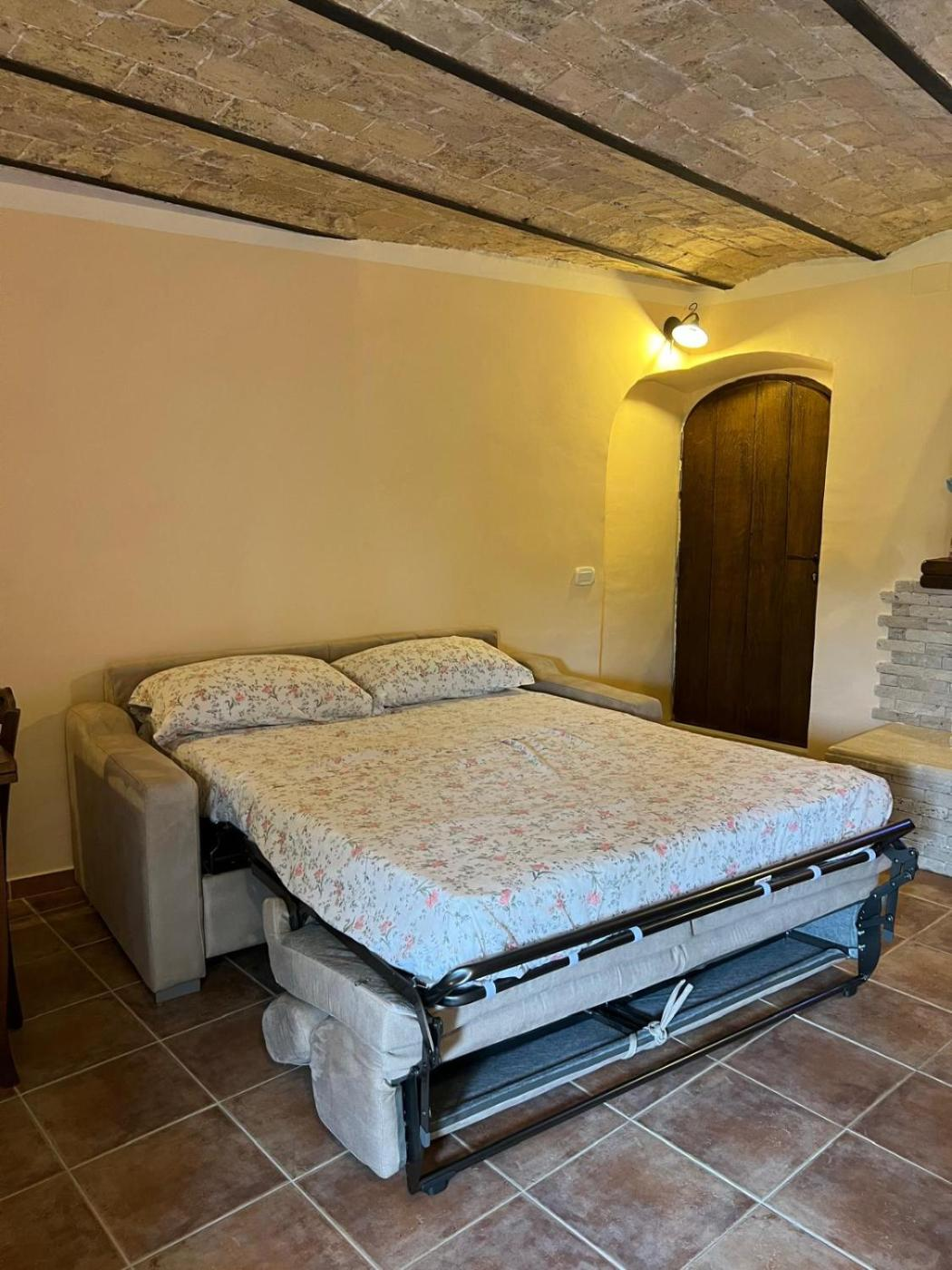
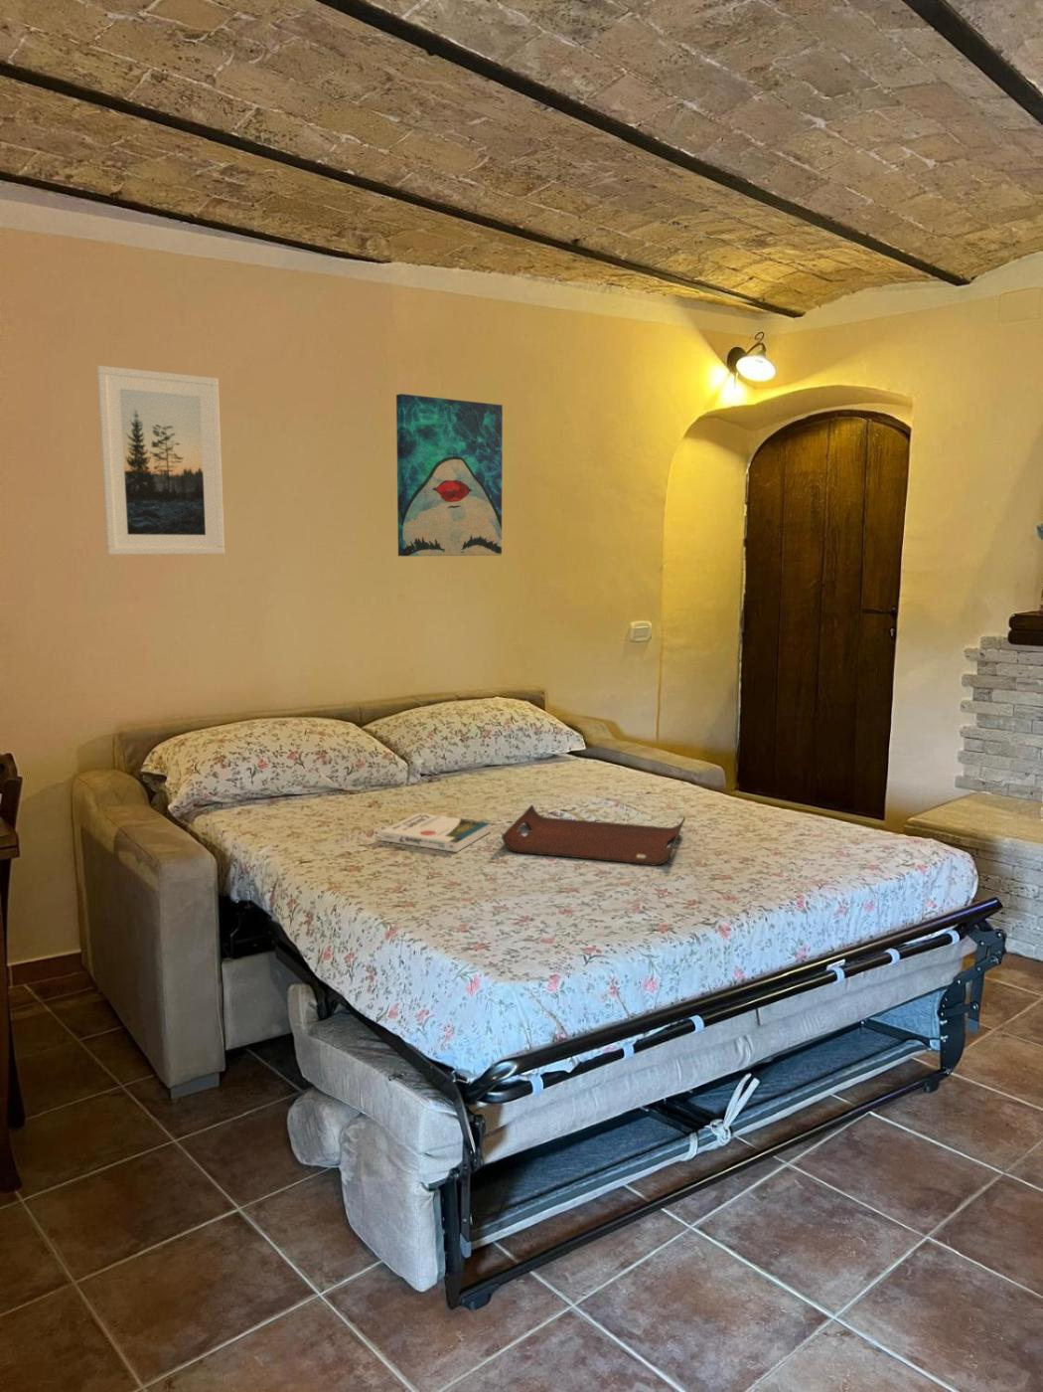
+ wall art [396,392,504,557]
+ serving tray [501,805,687,867]
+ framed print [95,365,226,556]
+ book [379,812,493,853]
